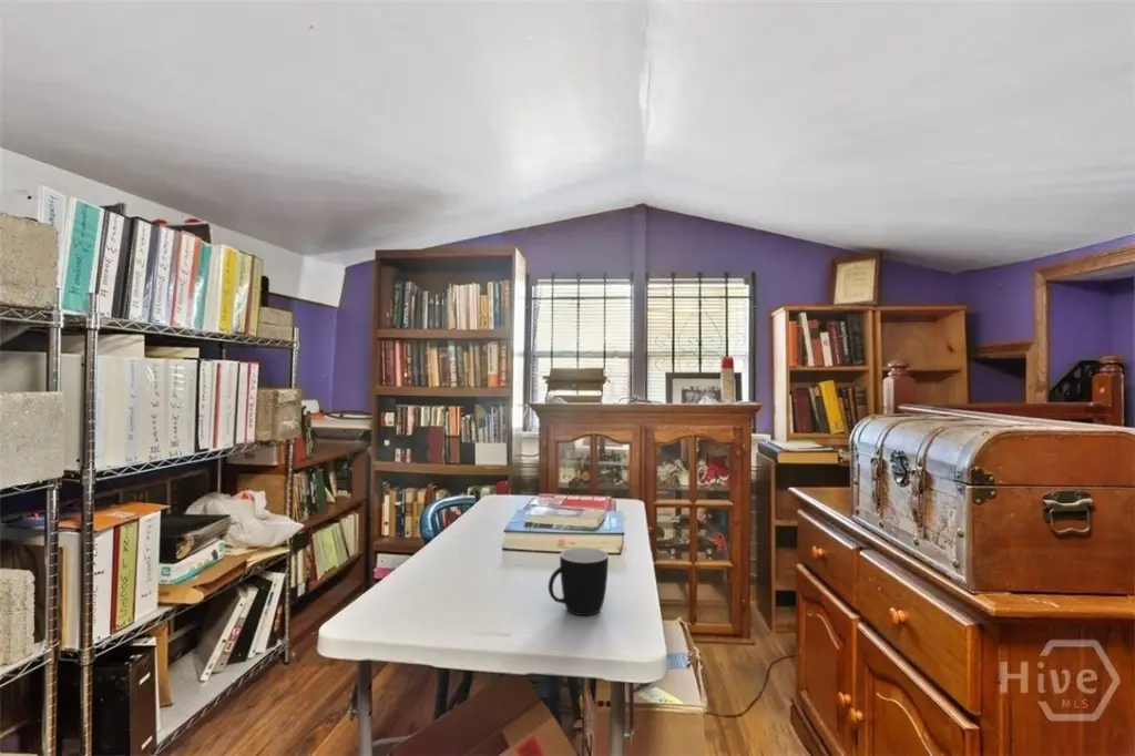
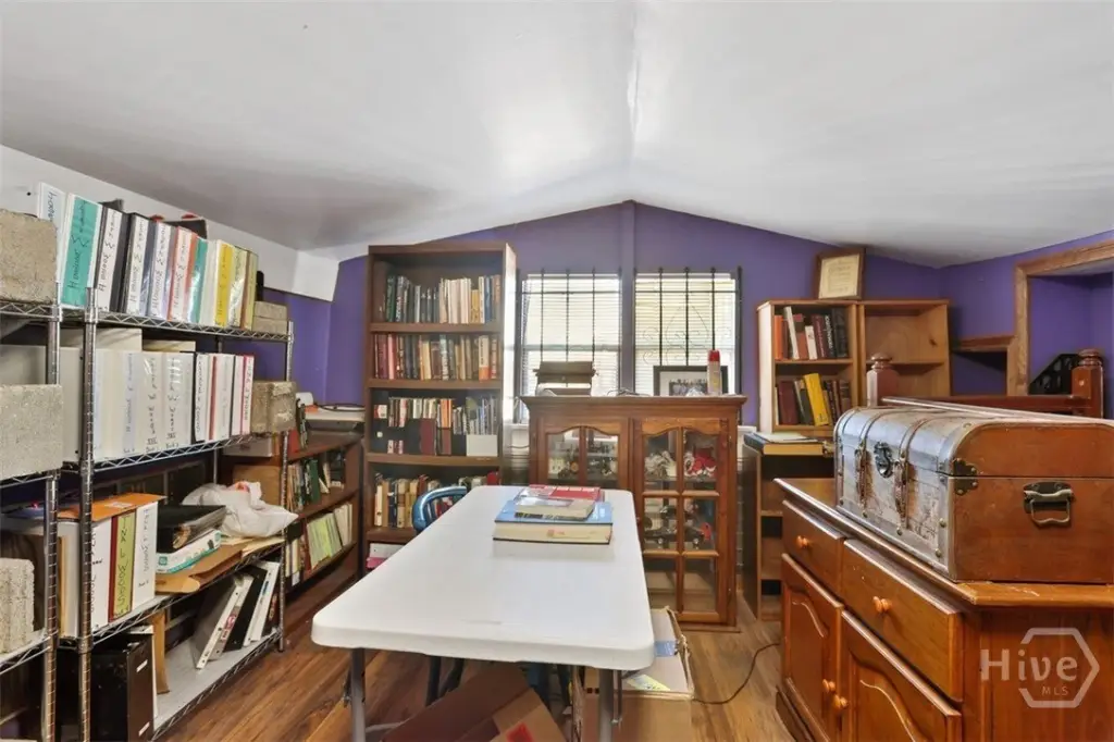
- mug [548,546,610,616]
